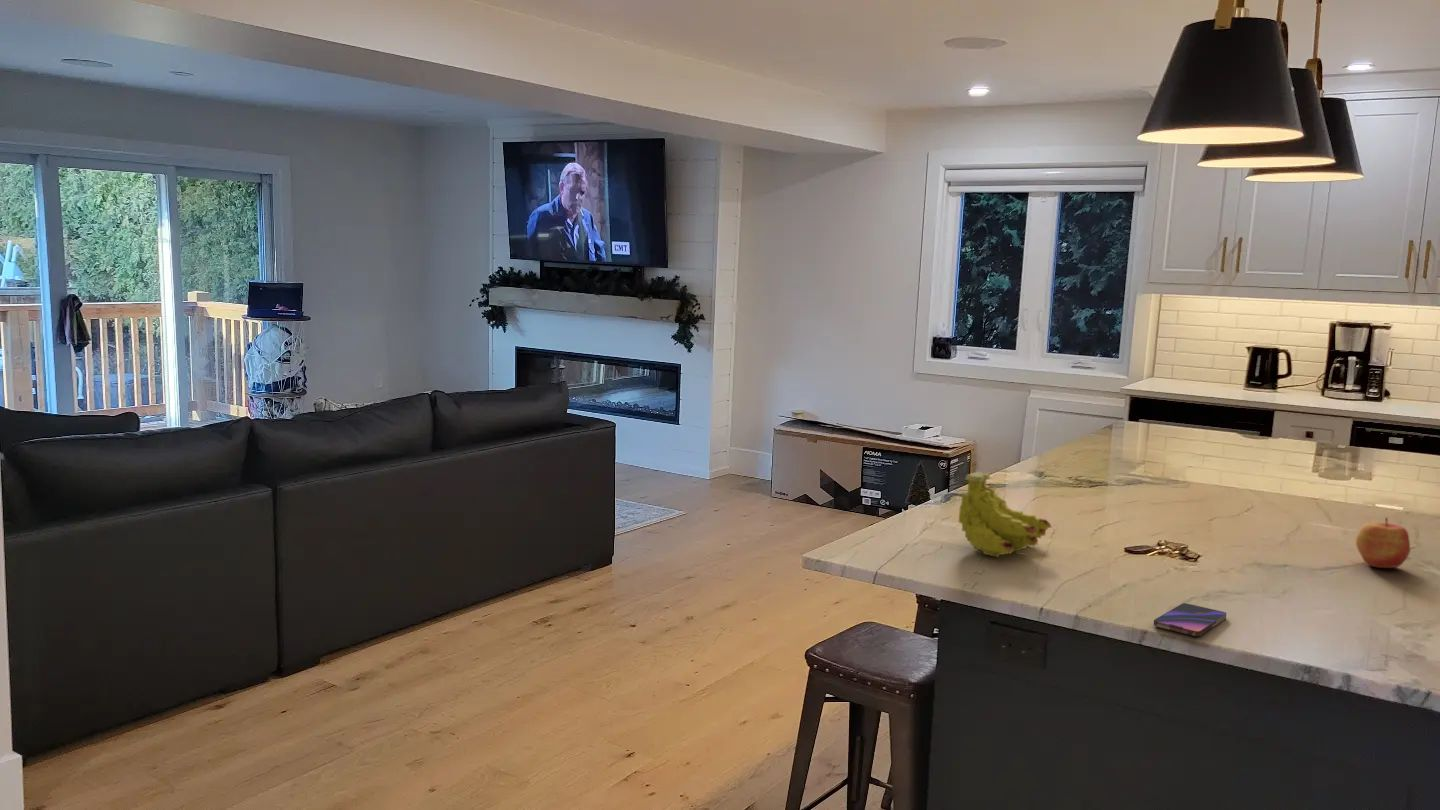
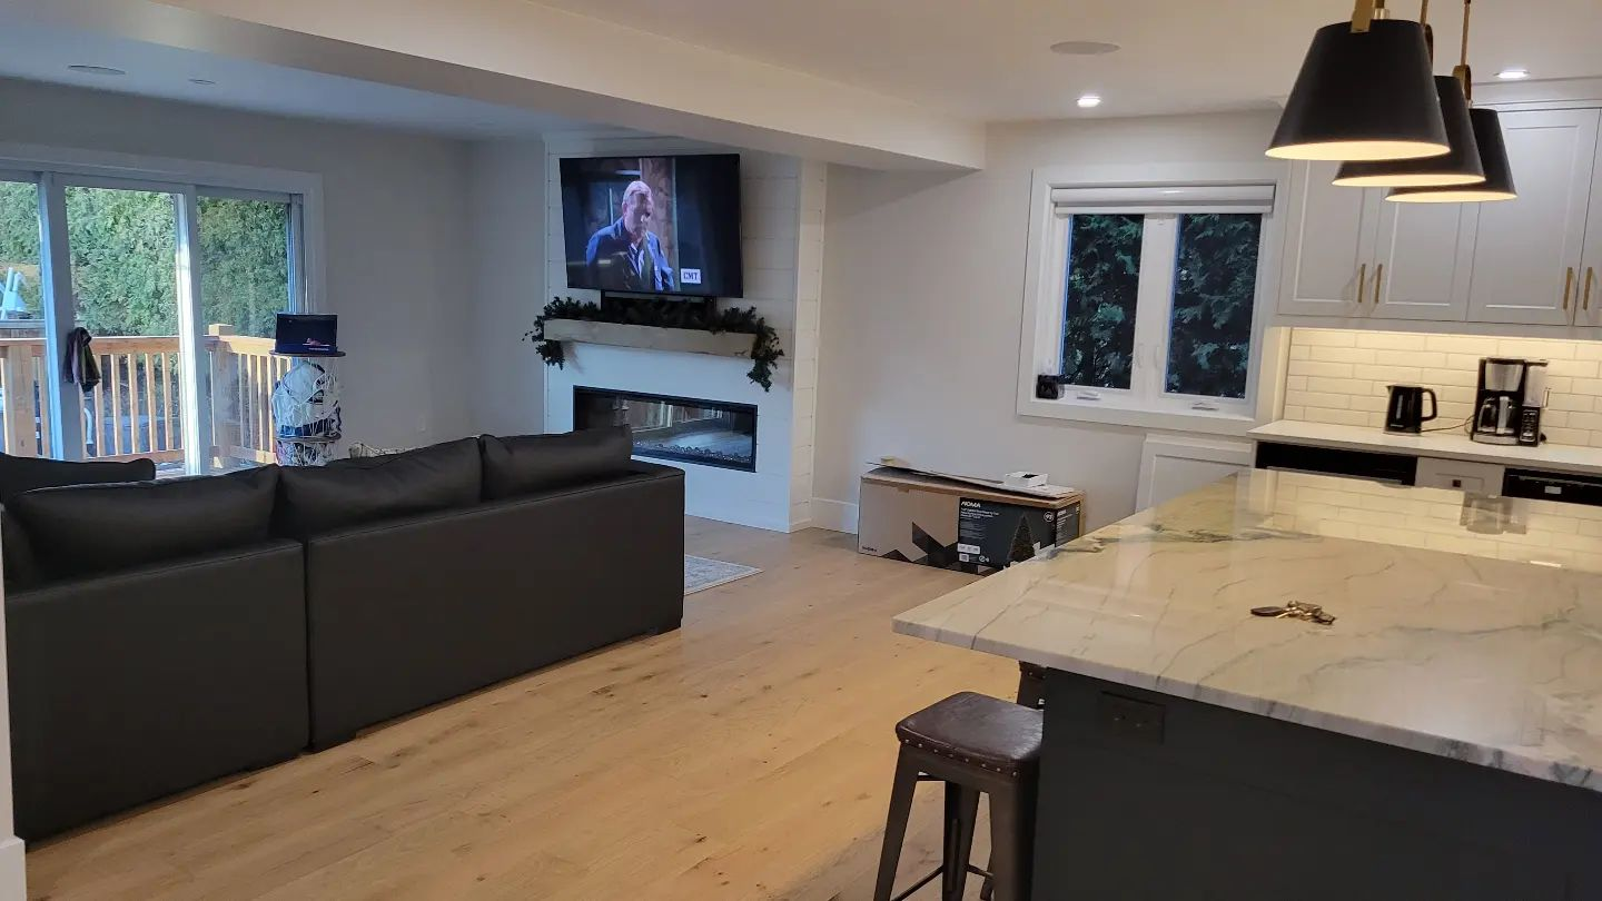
- apple [1355,517,1411,569]
- fruit [958,471,1053,558]
- smartphone [1153,602,1227,637]
